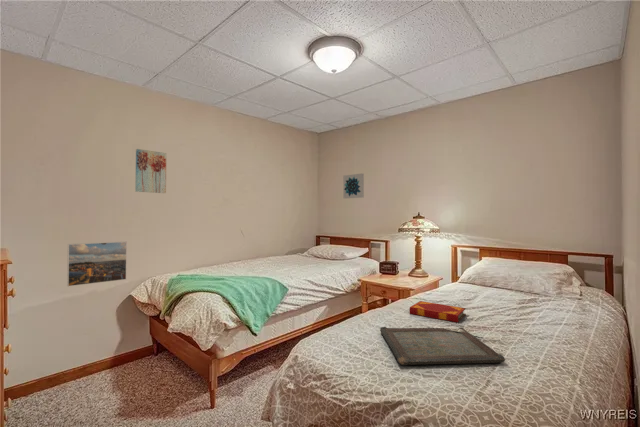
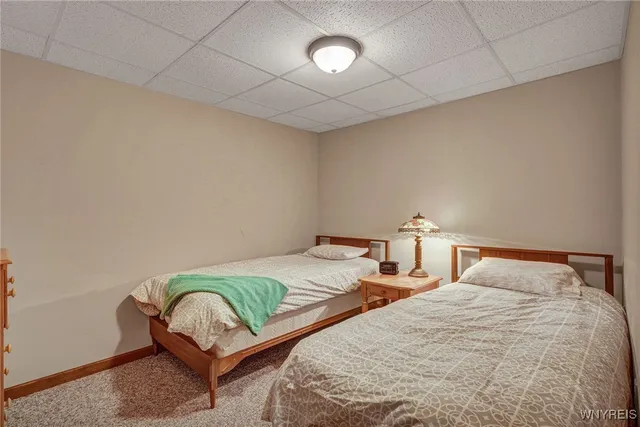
- wall art [134,148,167,194]
- hardback book [408,300,467,323]
- serving tray [379,326,506,366]
- wall art [342,172,365,199]
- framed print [66,240,128,287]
